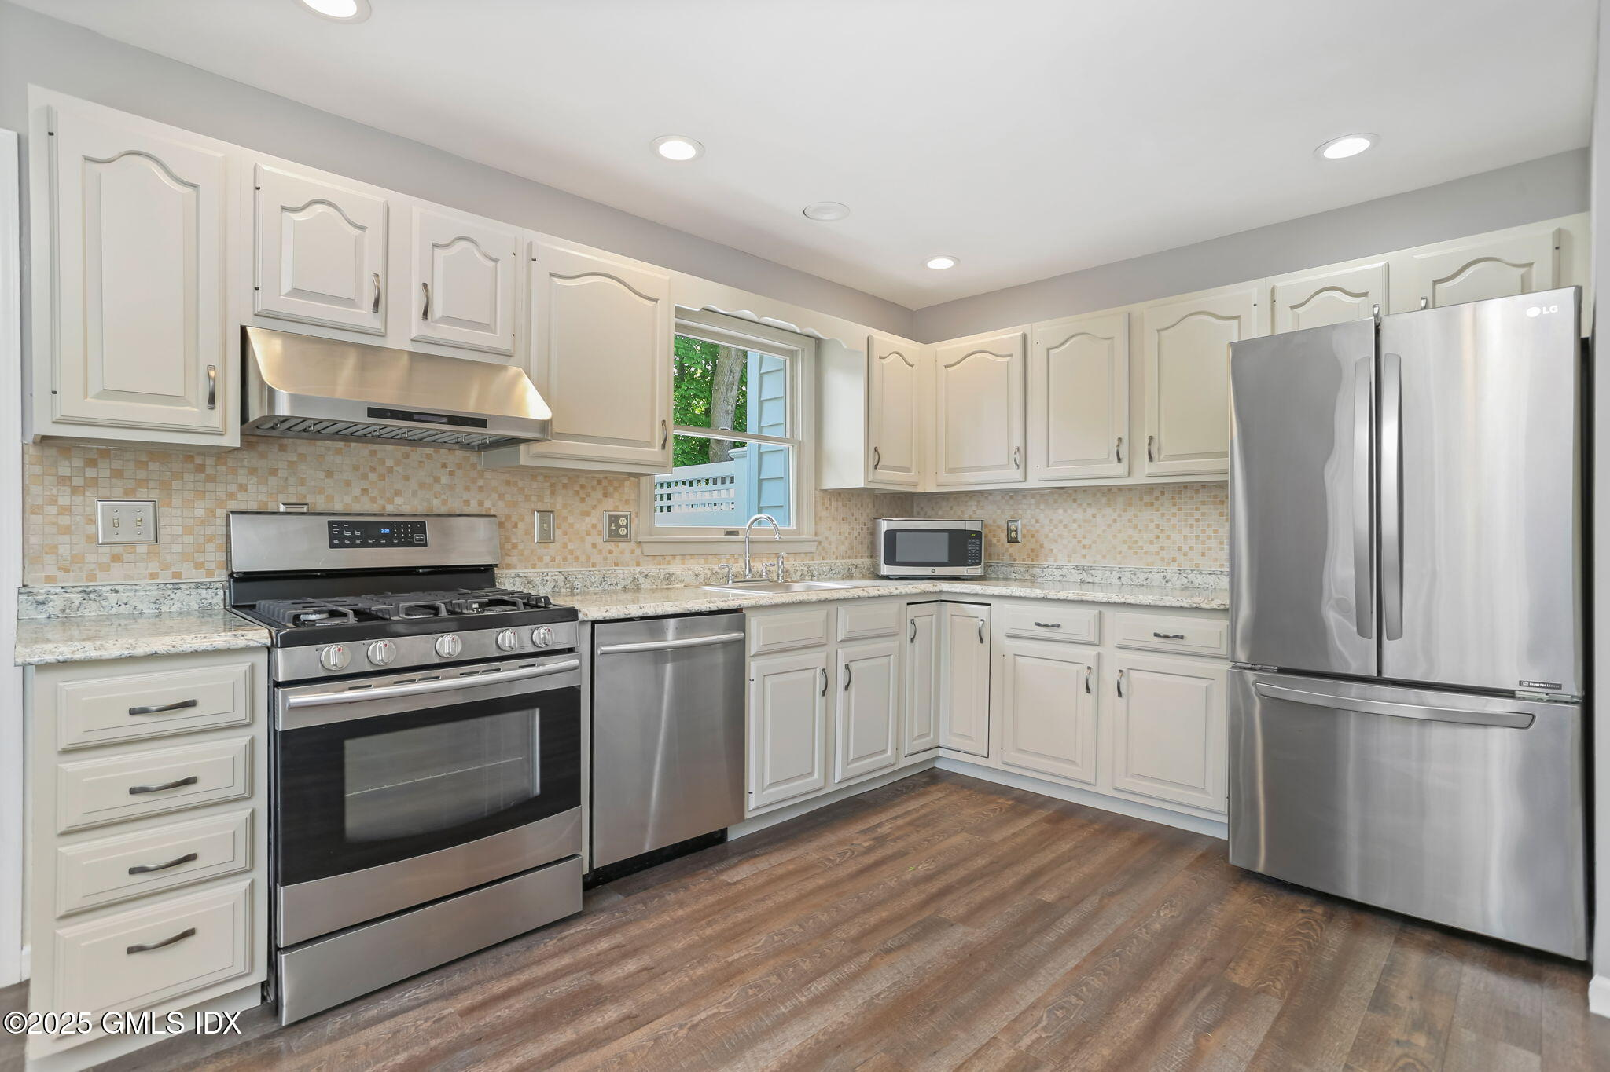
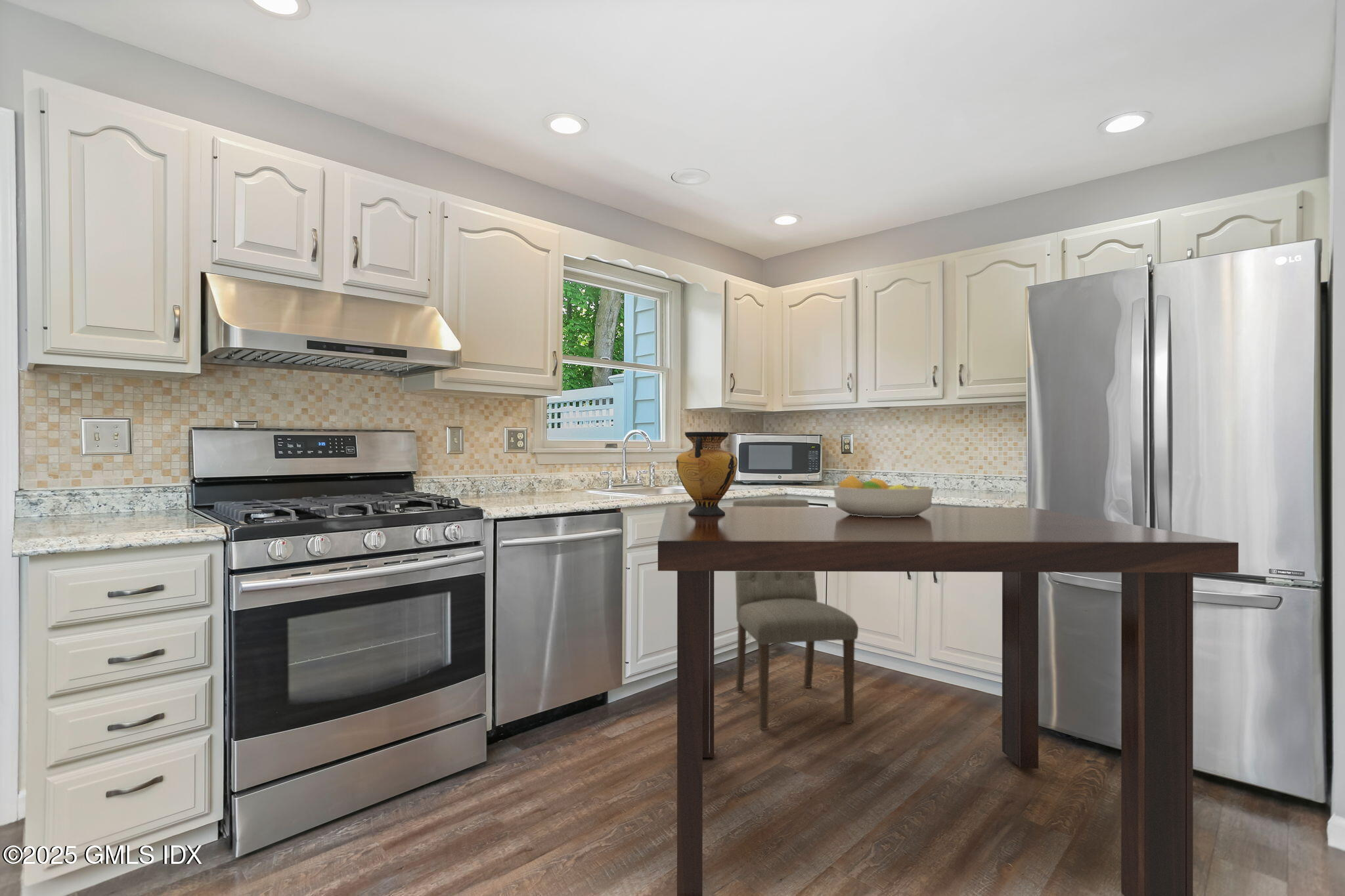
+ dining chair [732,498,859,731]
+ vase [676,431,738,516]
+ fruit bowl [833,474,935,517]
+ dining table [657,506,1239,896]
